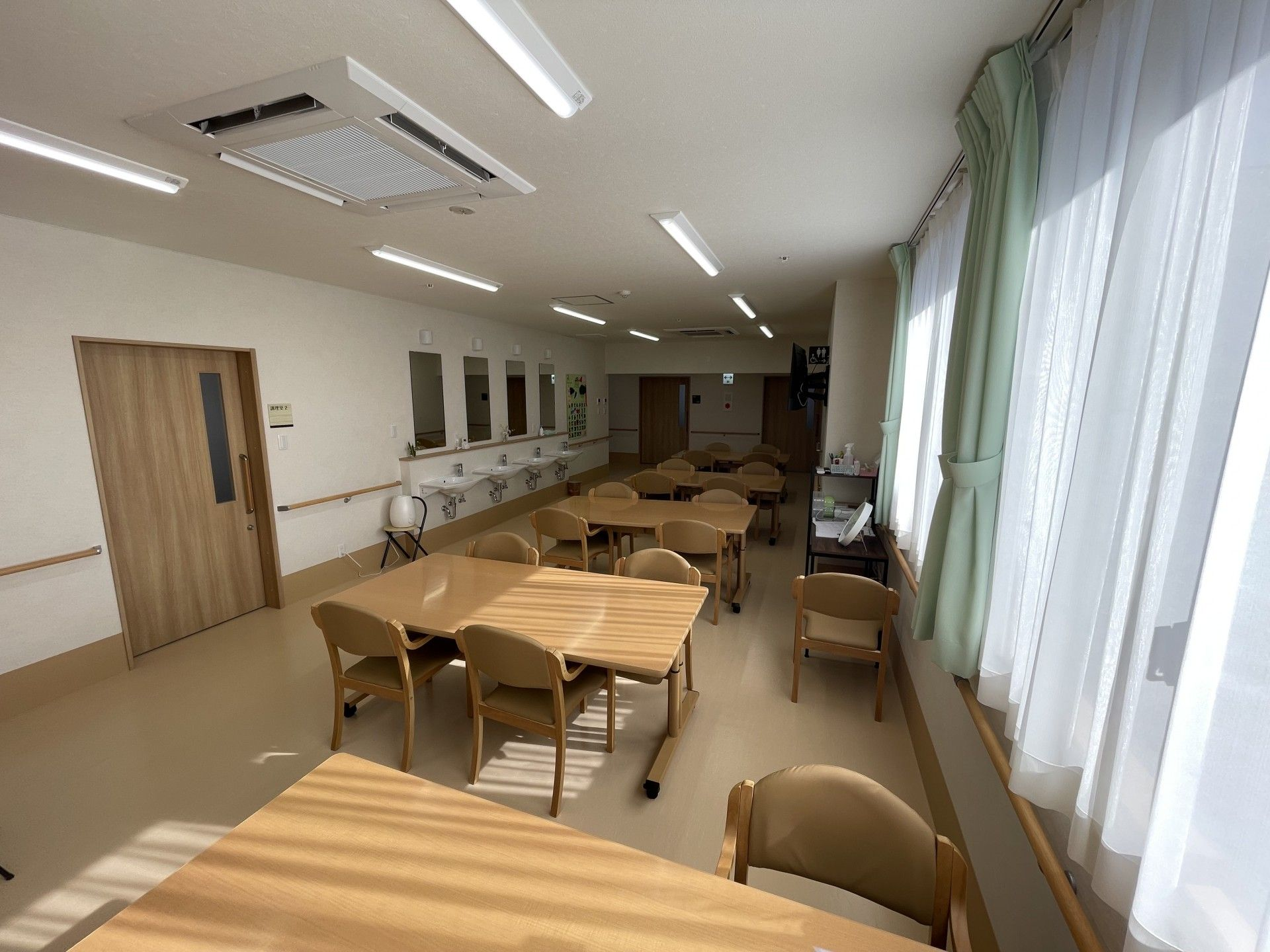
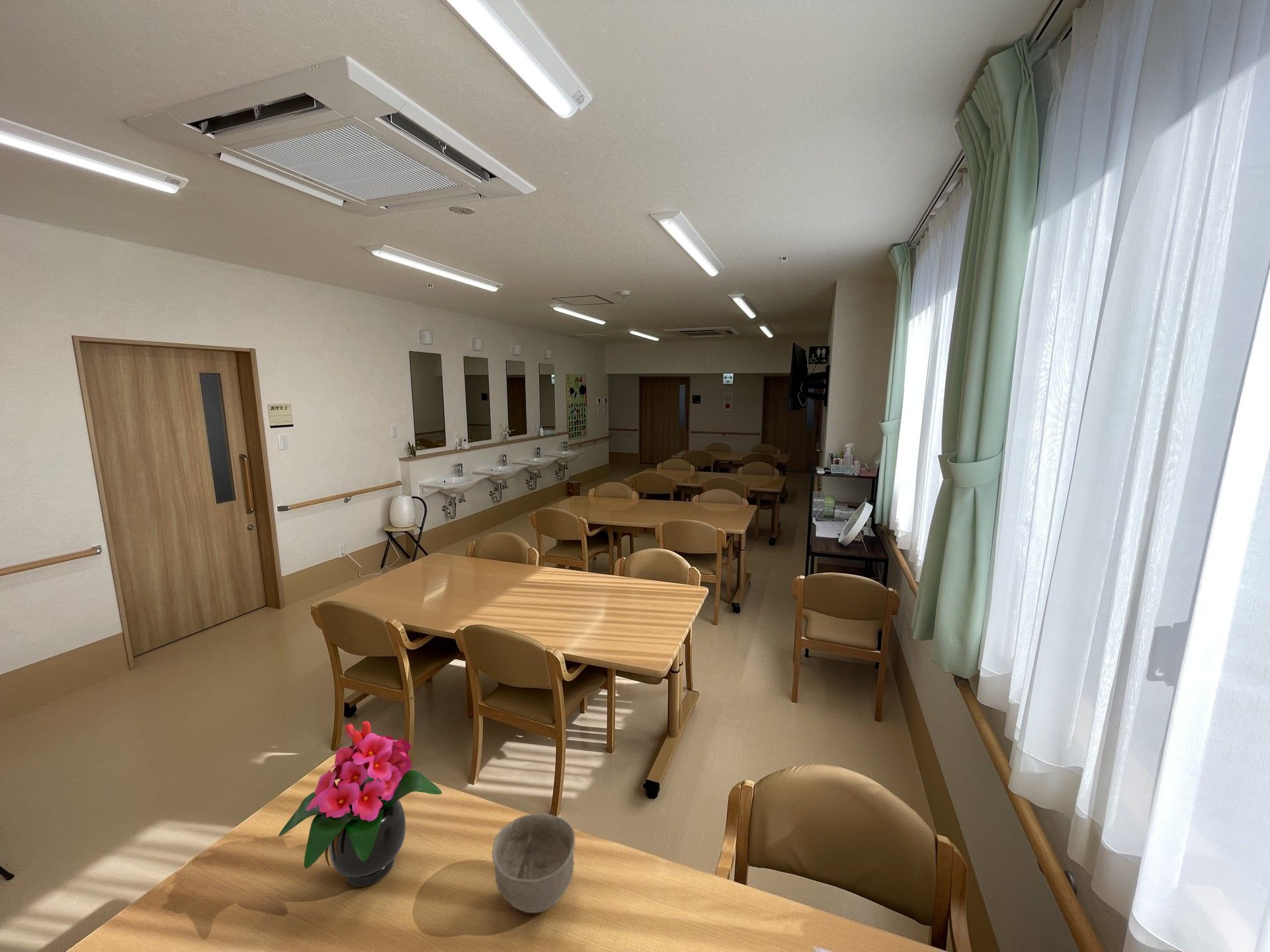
+ bowl [491,813,576,914]
+ potted flower [278,720,443,887]
